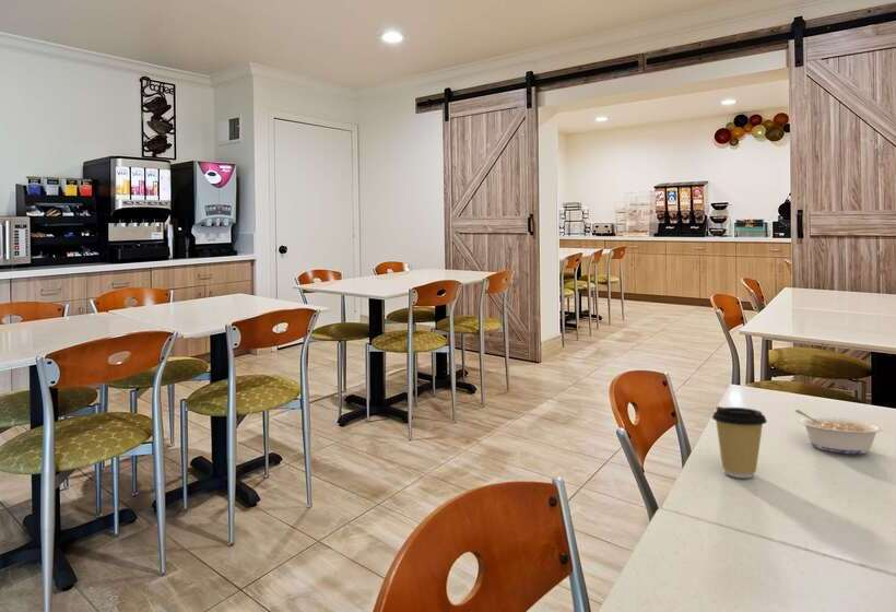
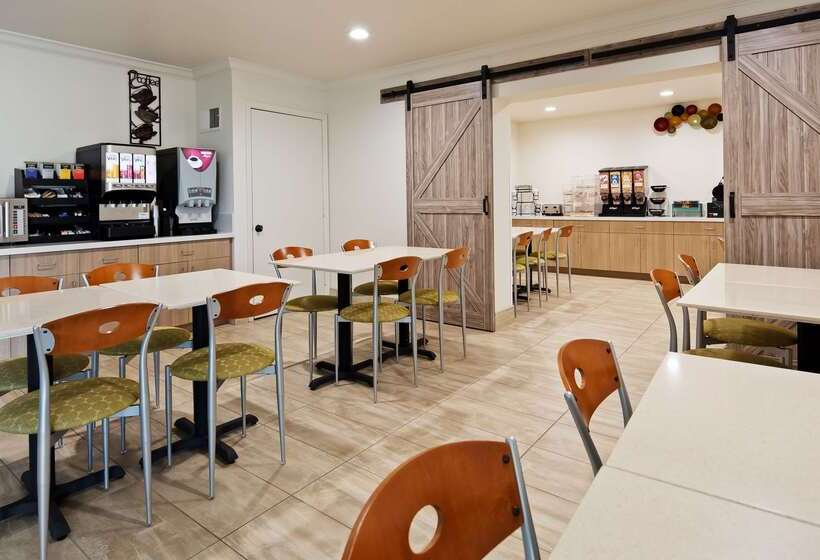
- coffee cup [711,405,768,479]
- legume [794,409,884,455]
